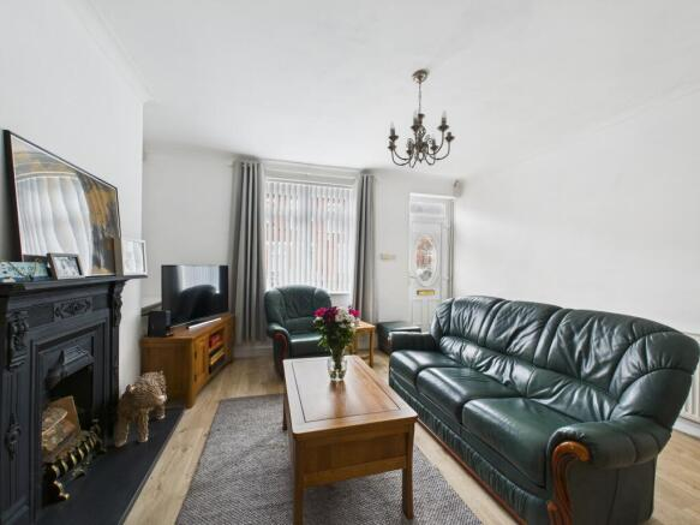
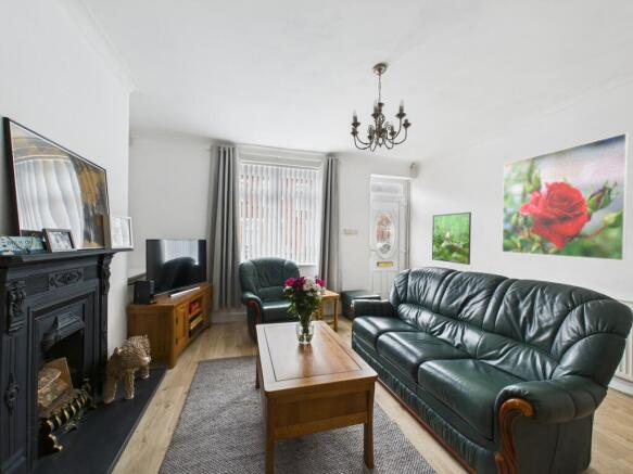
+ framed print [501,132,630,261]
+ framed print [431,212,472,266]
